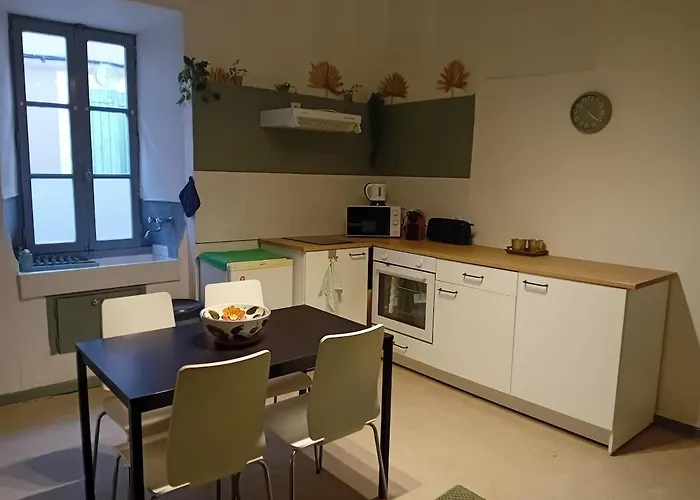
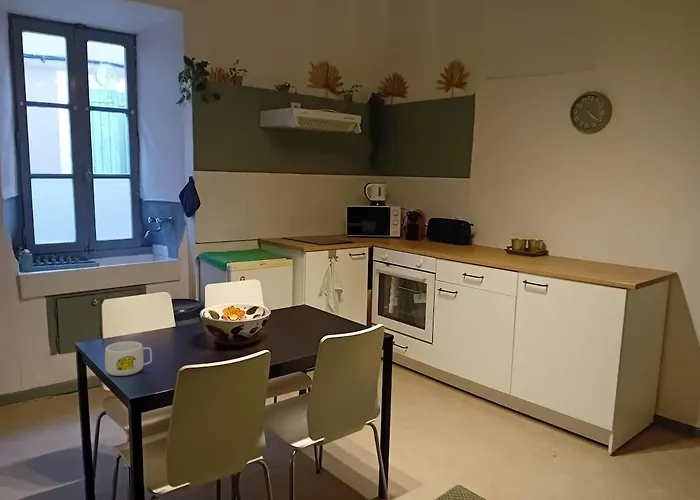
+ mug [104,340,153,377]
